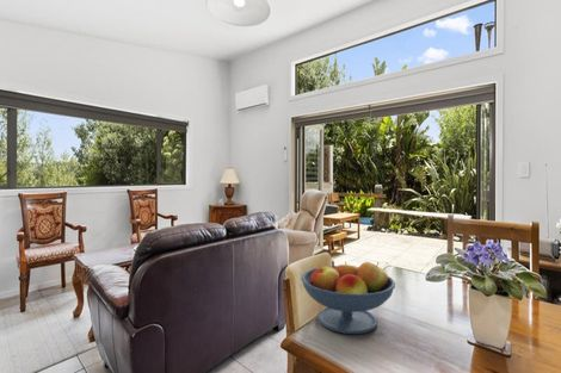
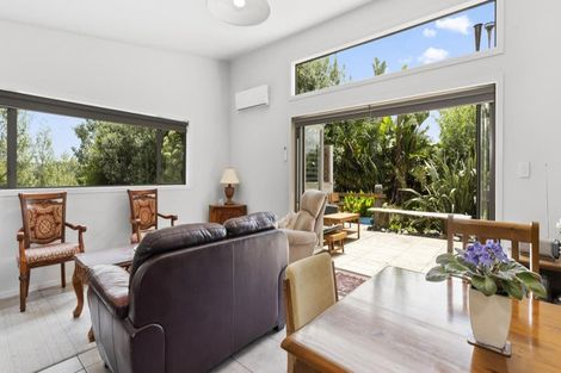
- fruit bowl [300,260,396,335]
